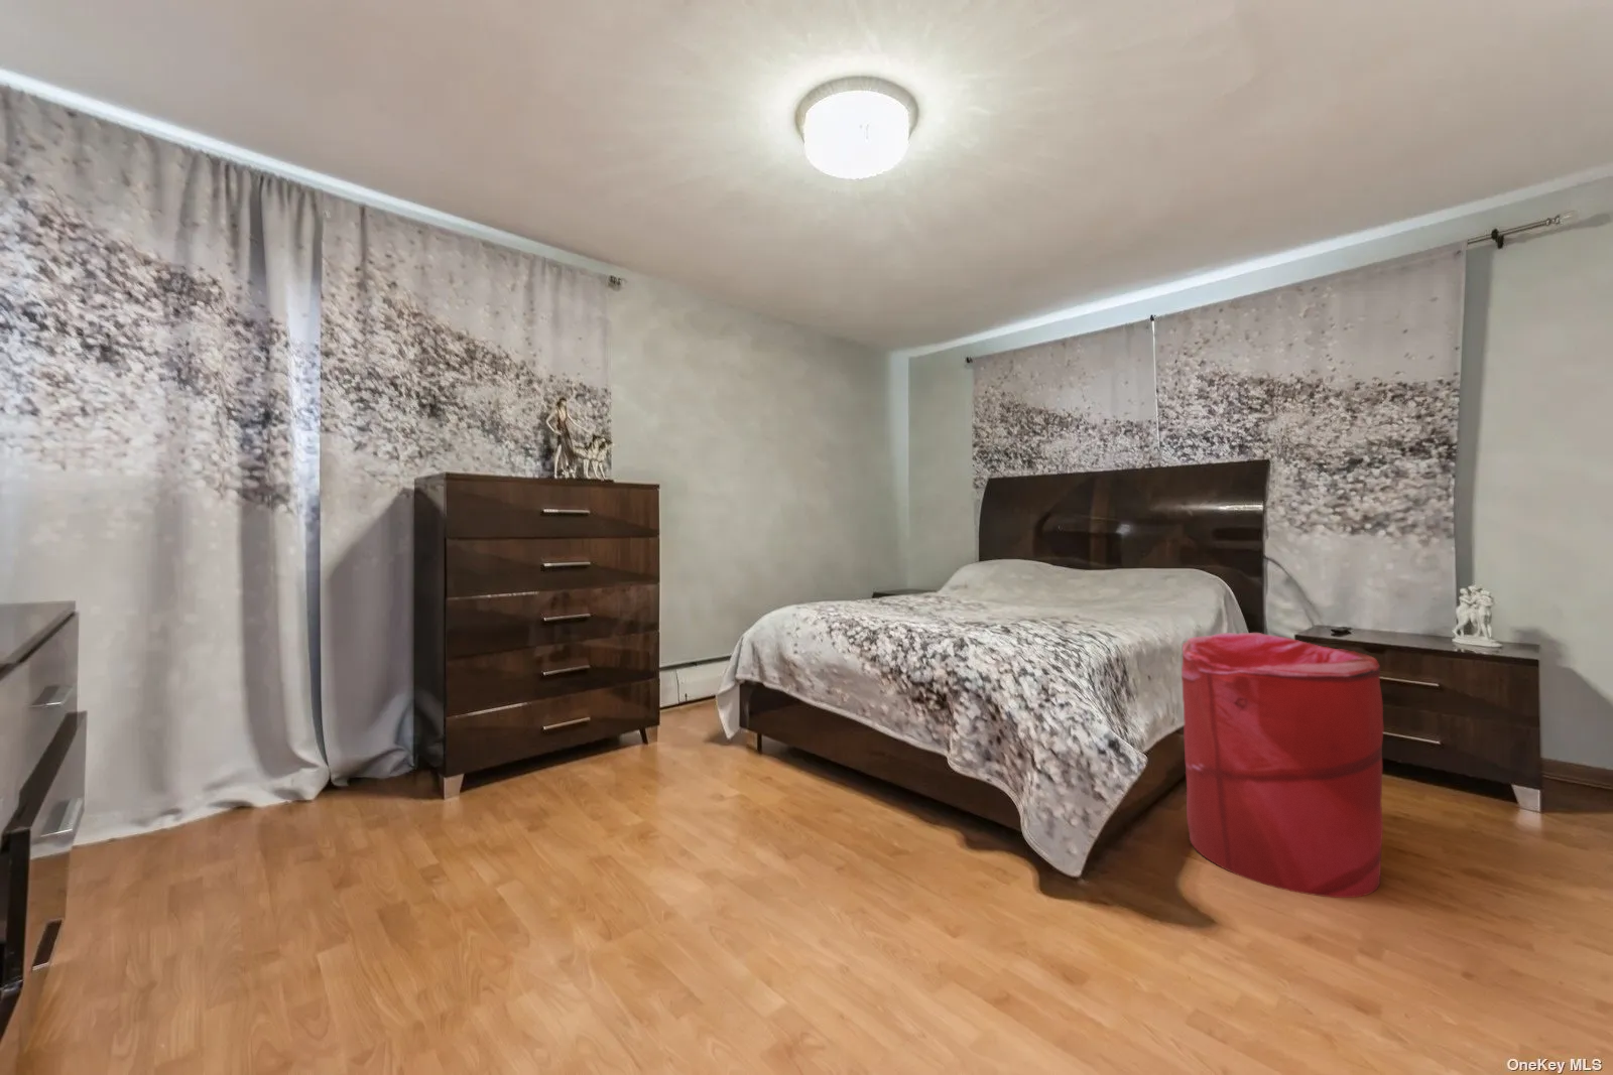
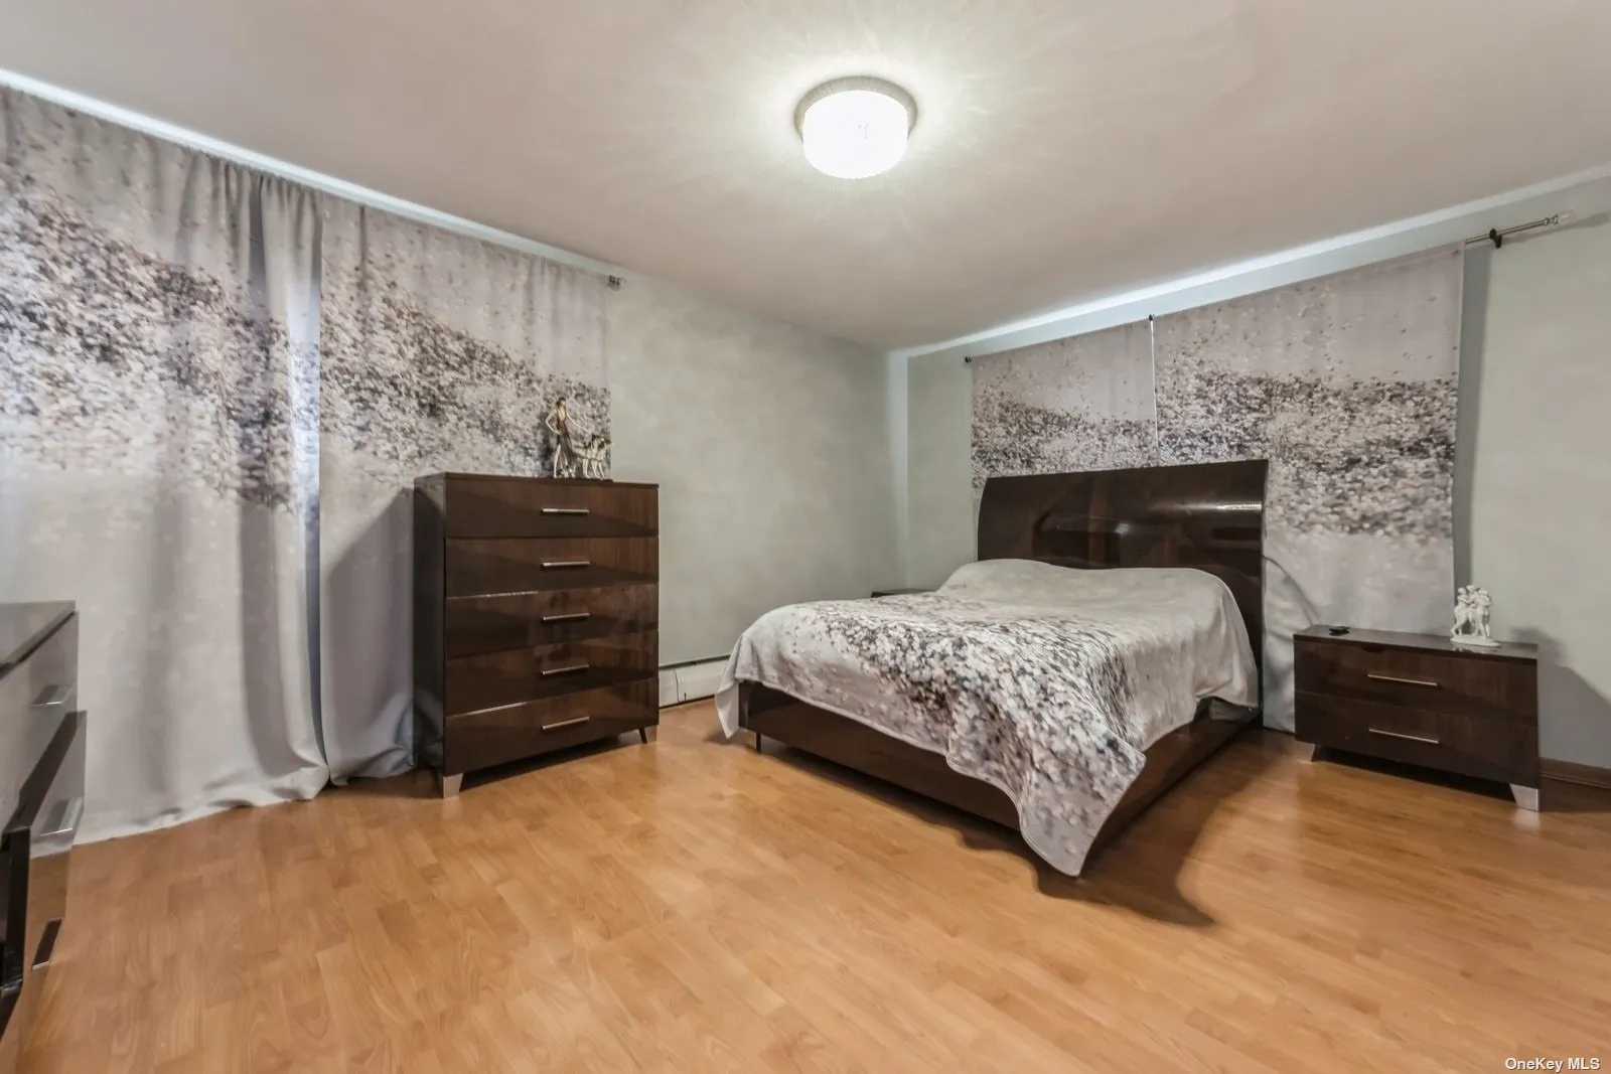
- laundry hamper [1181,632,1385,899]
